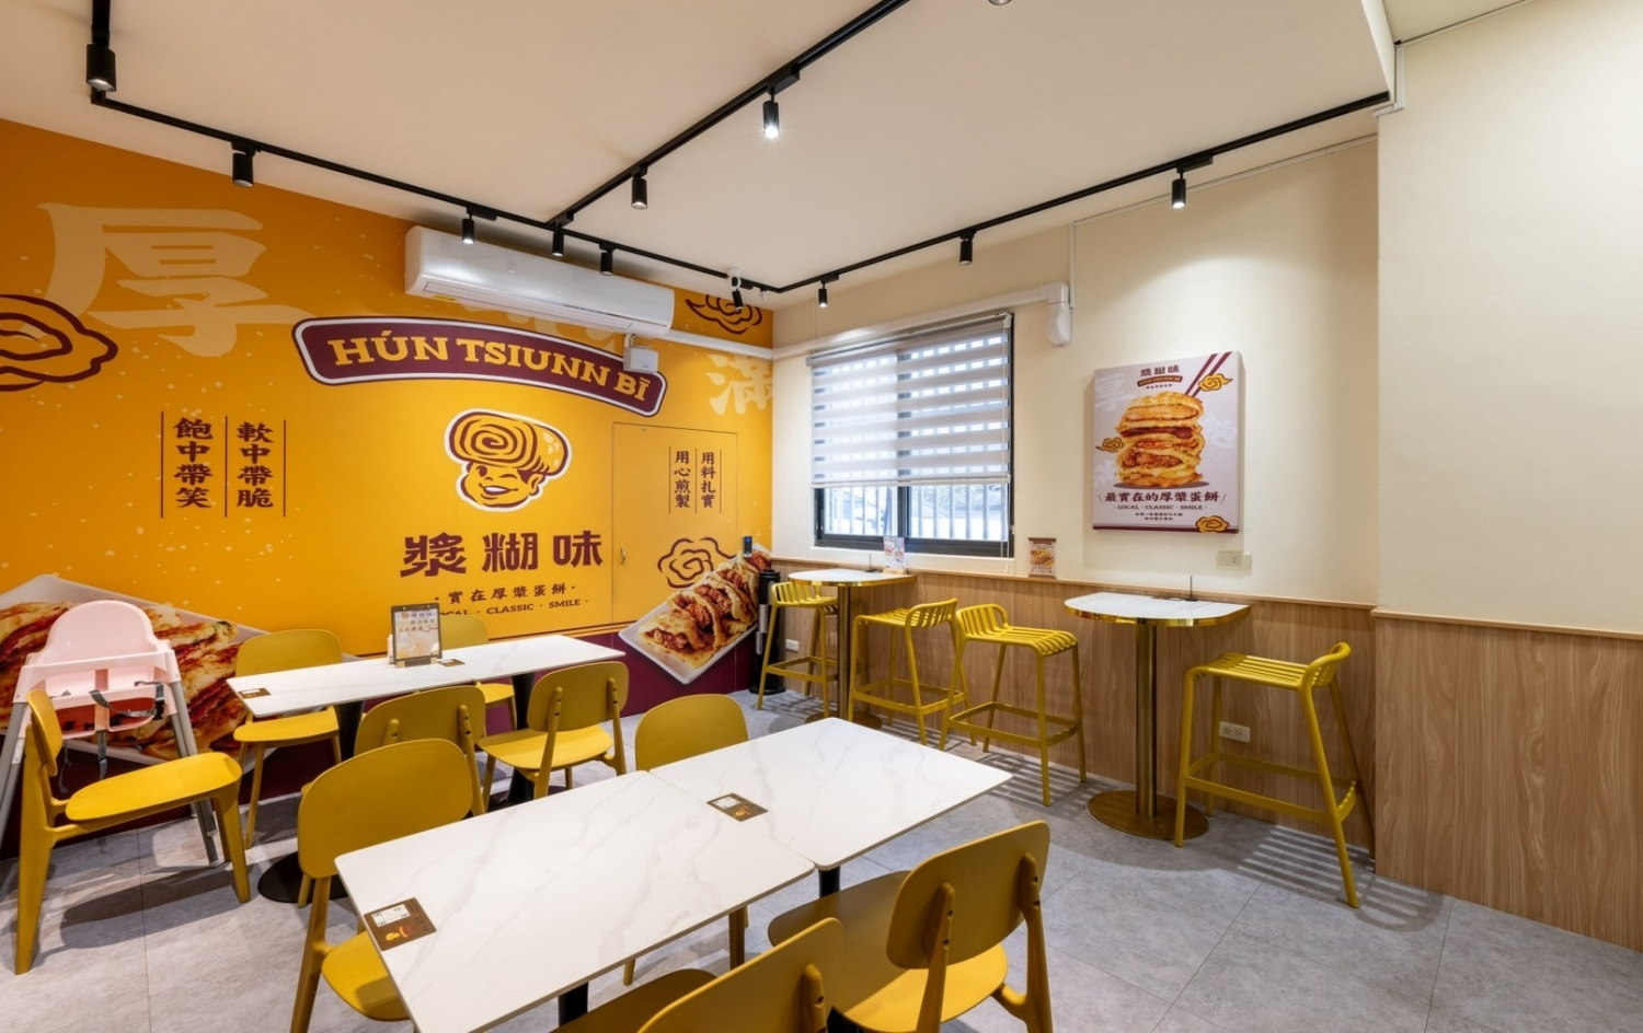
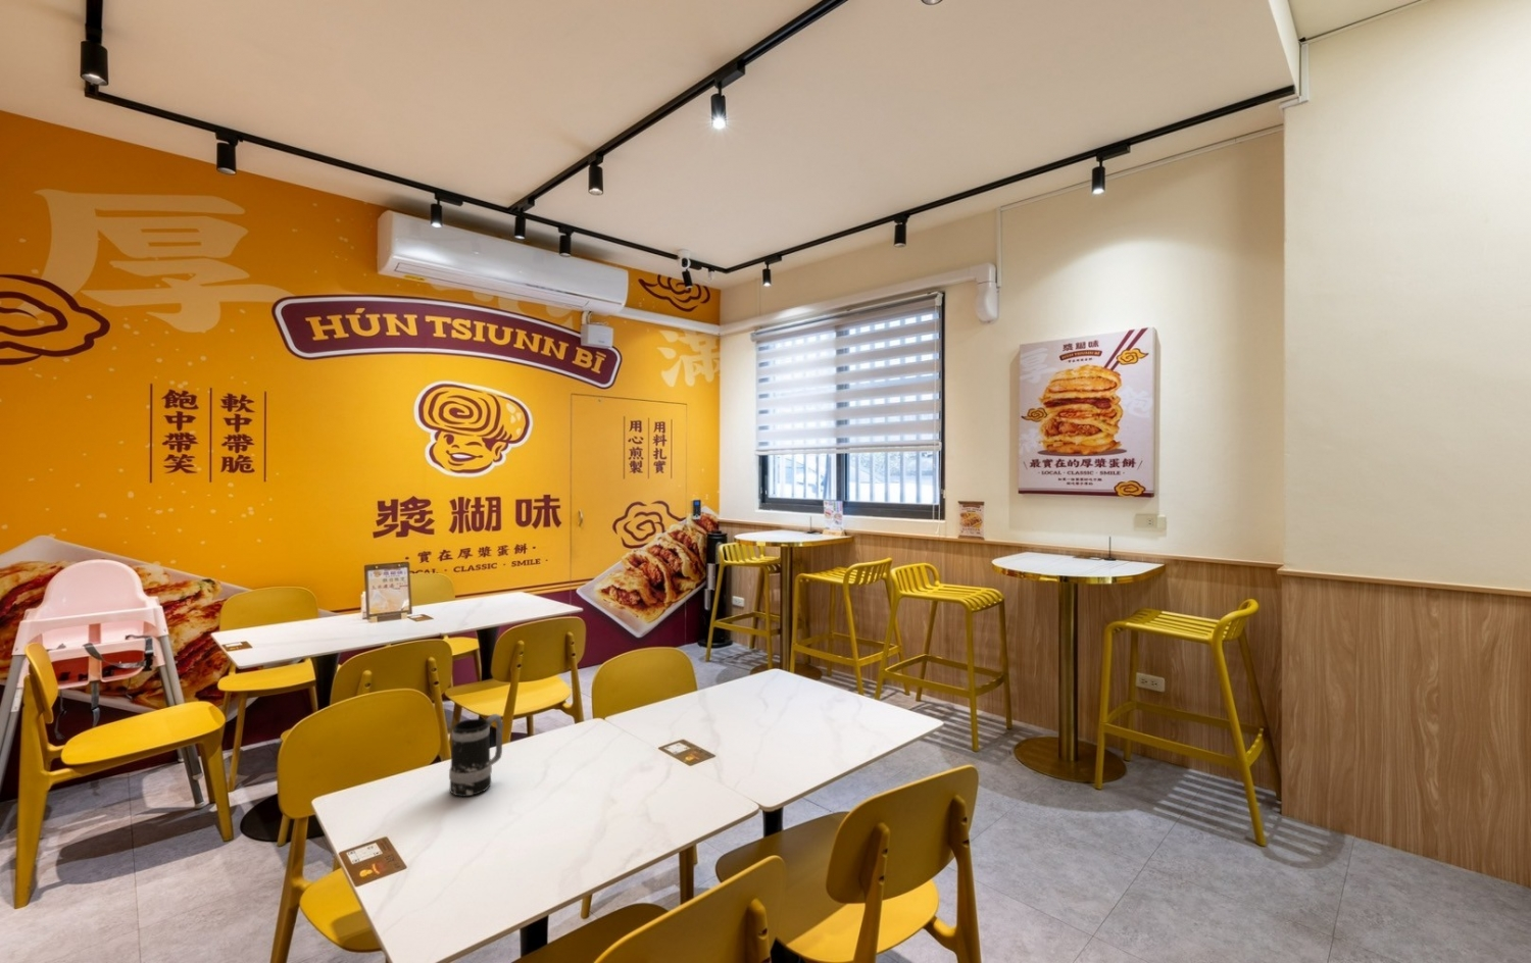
+ mug [448,713,504,798]
